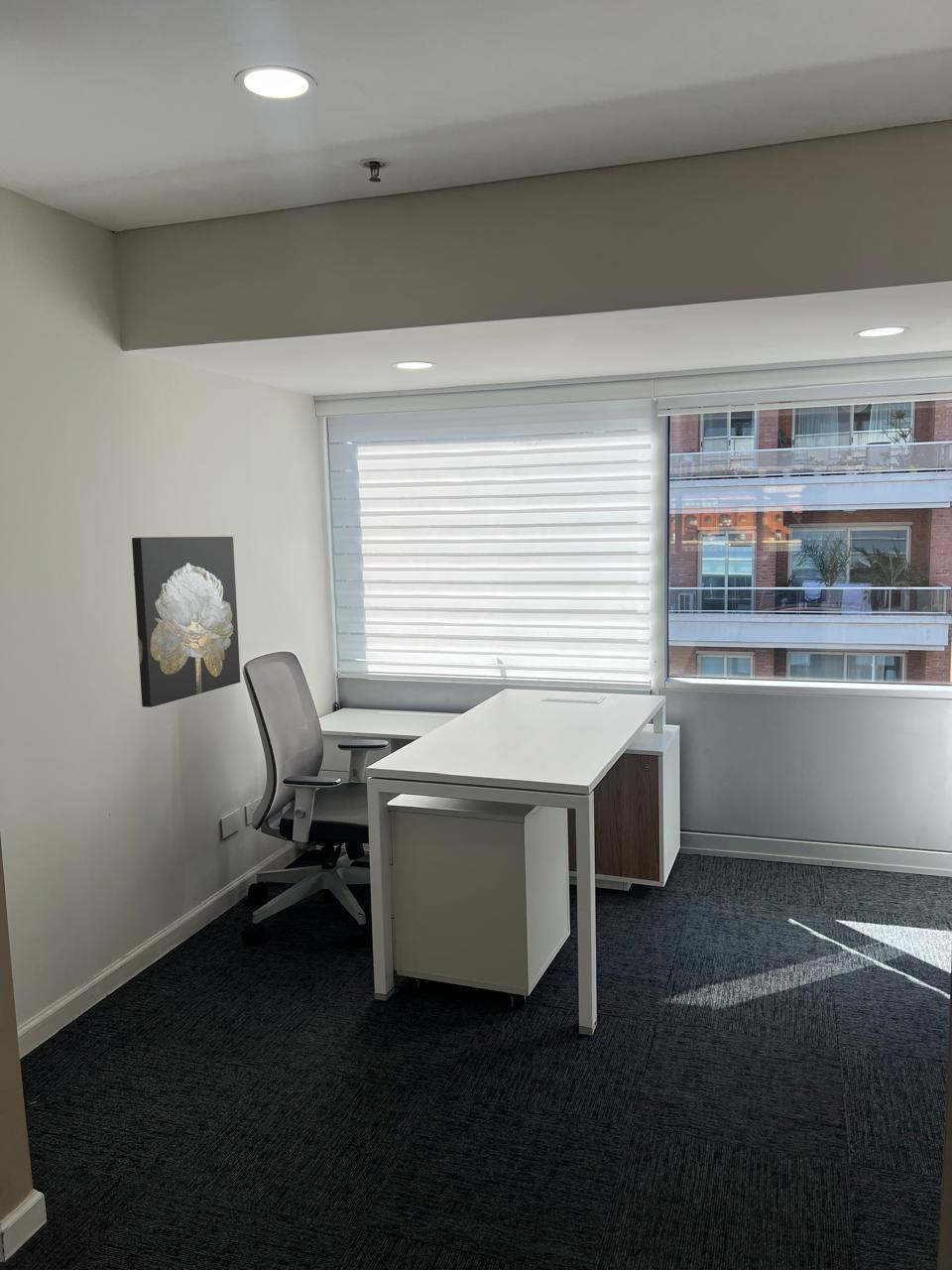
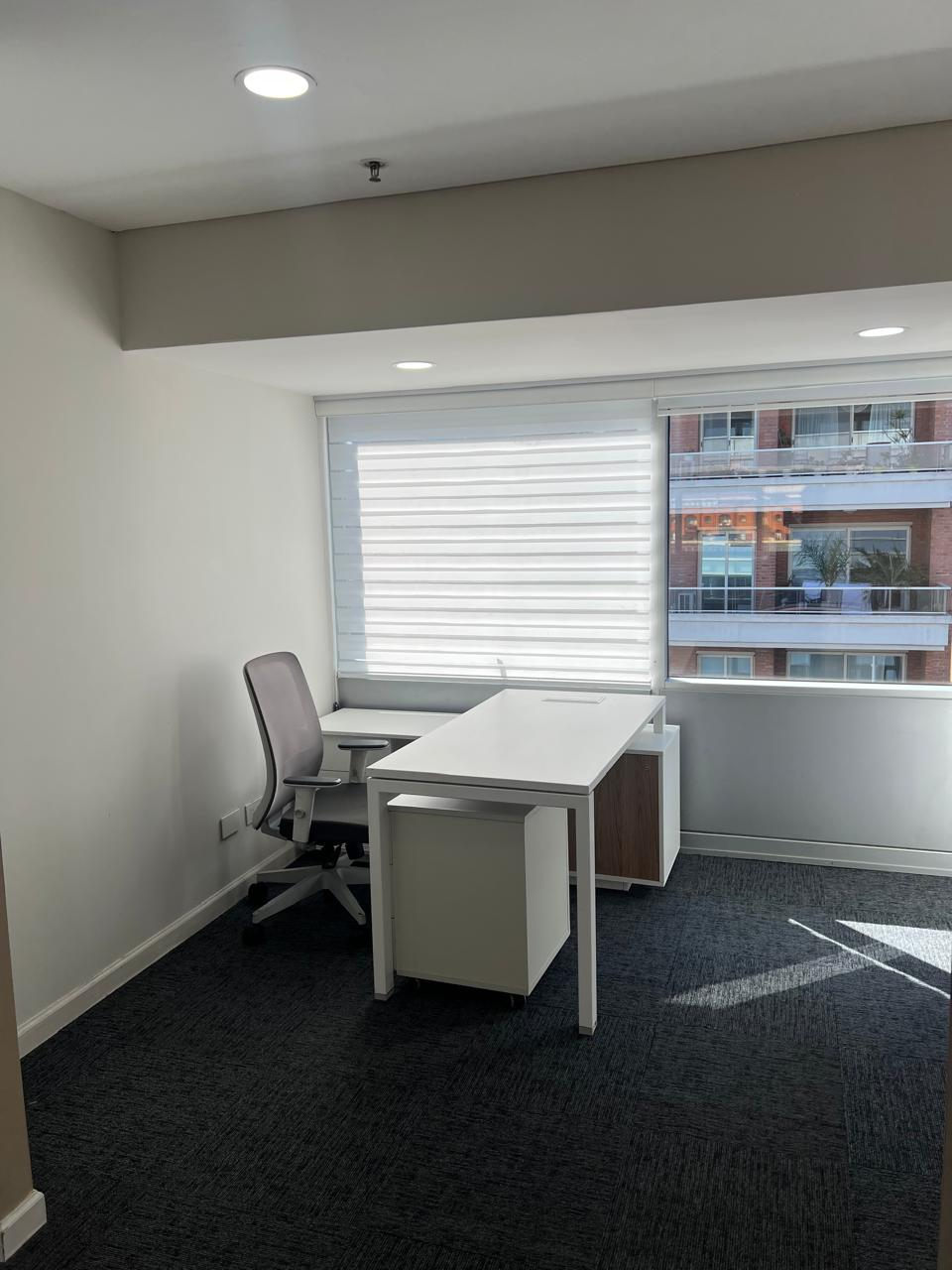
- wall art [131,536,241,708]
